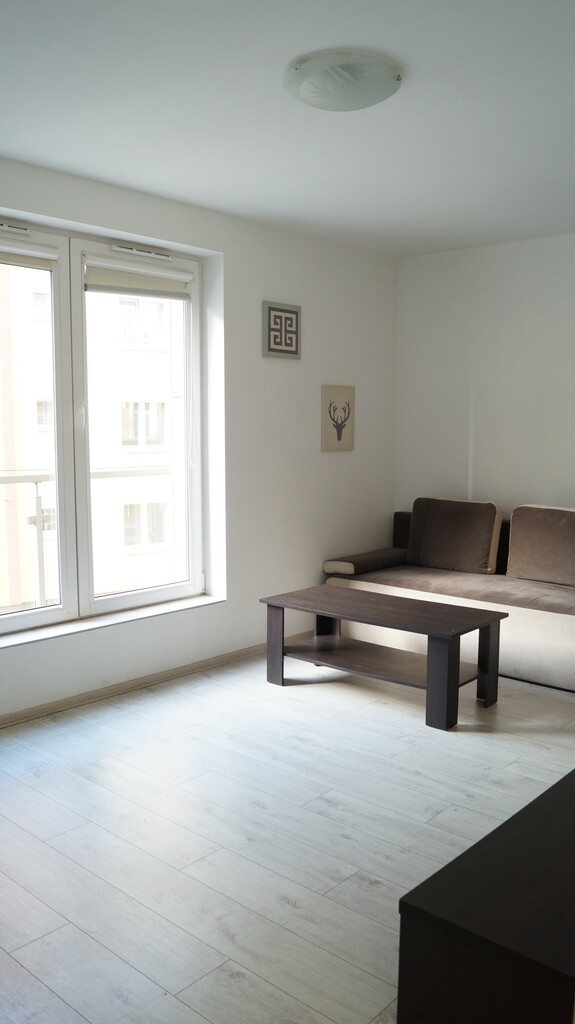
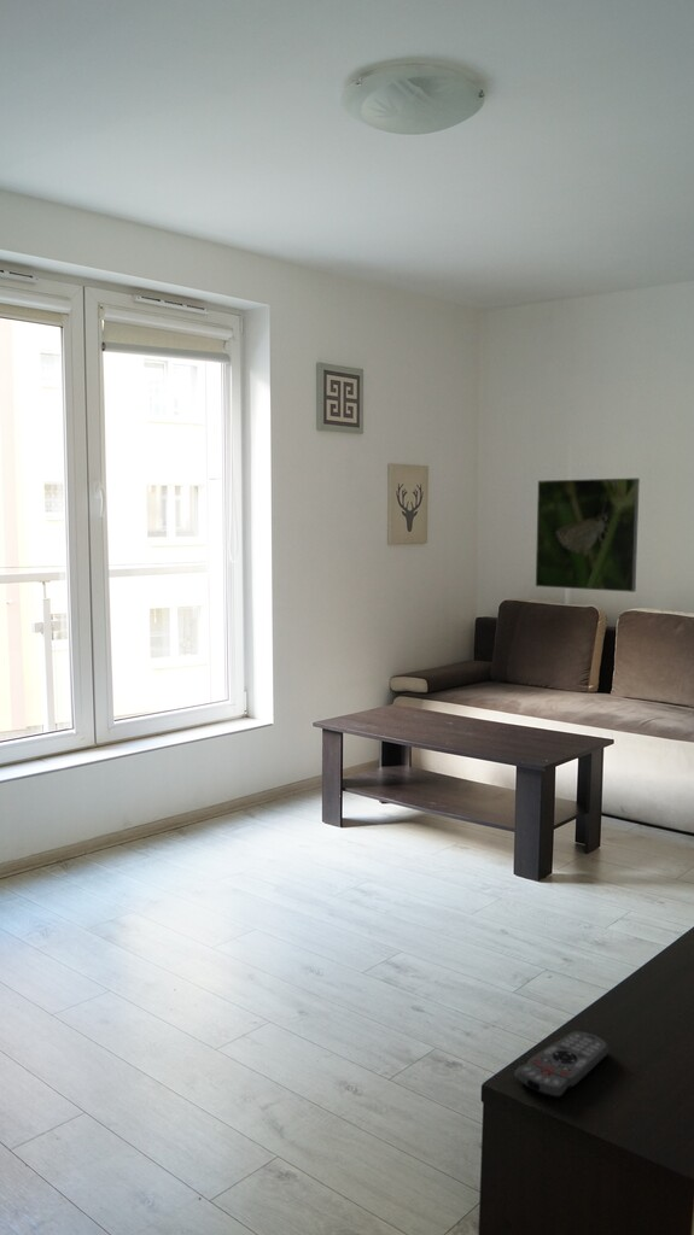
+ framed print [535,476,641,593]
+ remote control [514,1030,611,1099]
